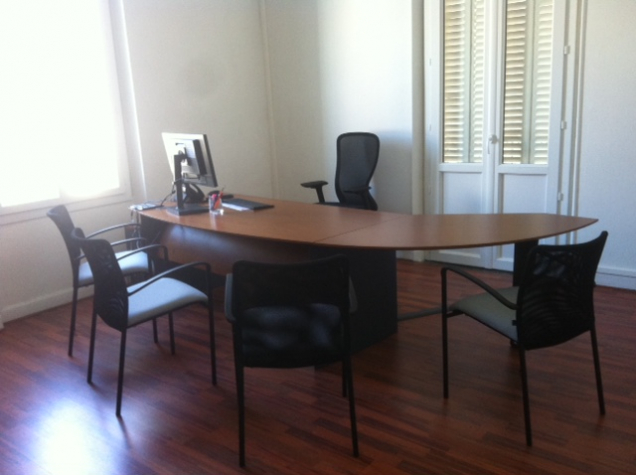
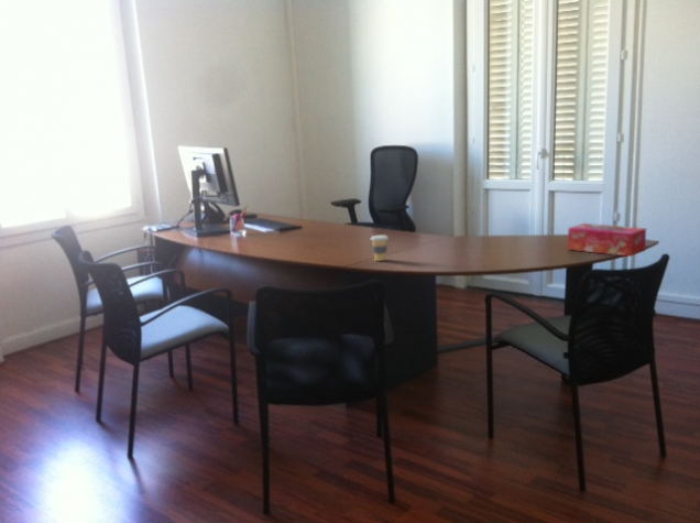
+ tissue box [567,222,647,258]
+ coffee cup [370,235,390,262]
